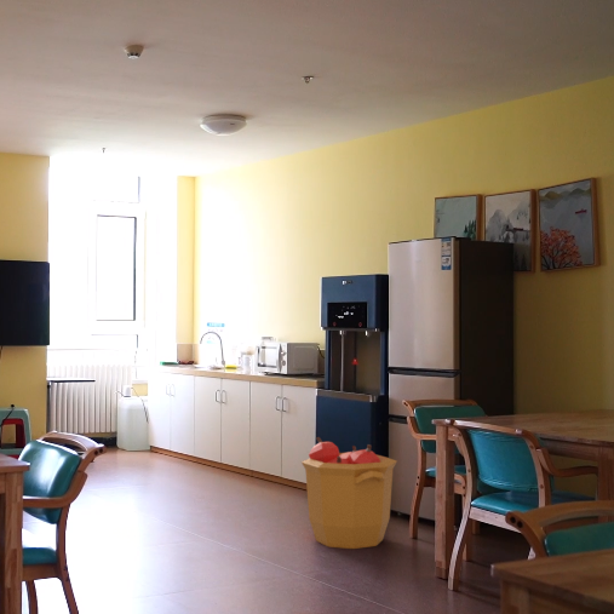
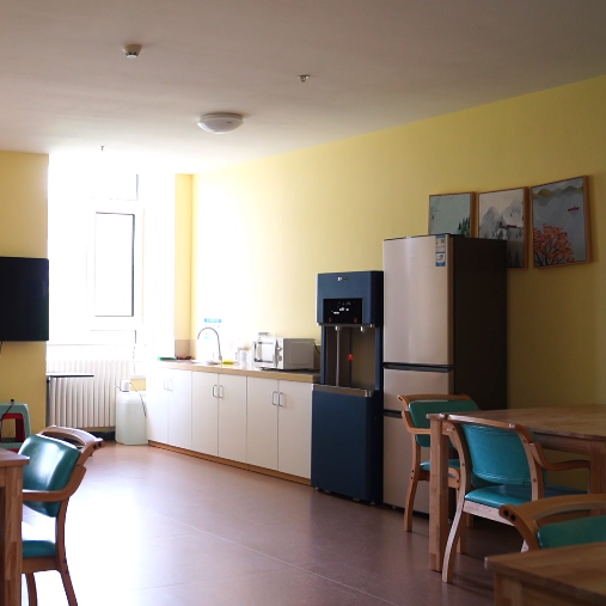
- trash can [300,436,398,550]
